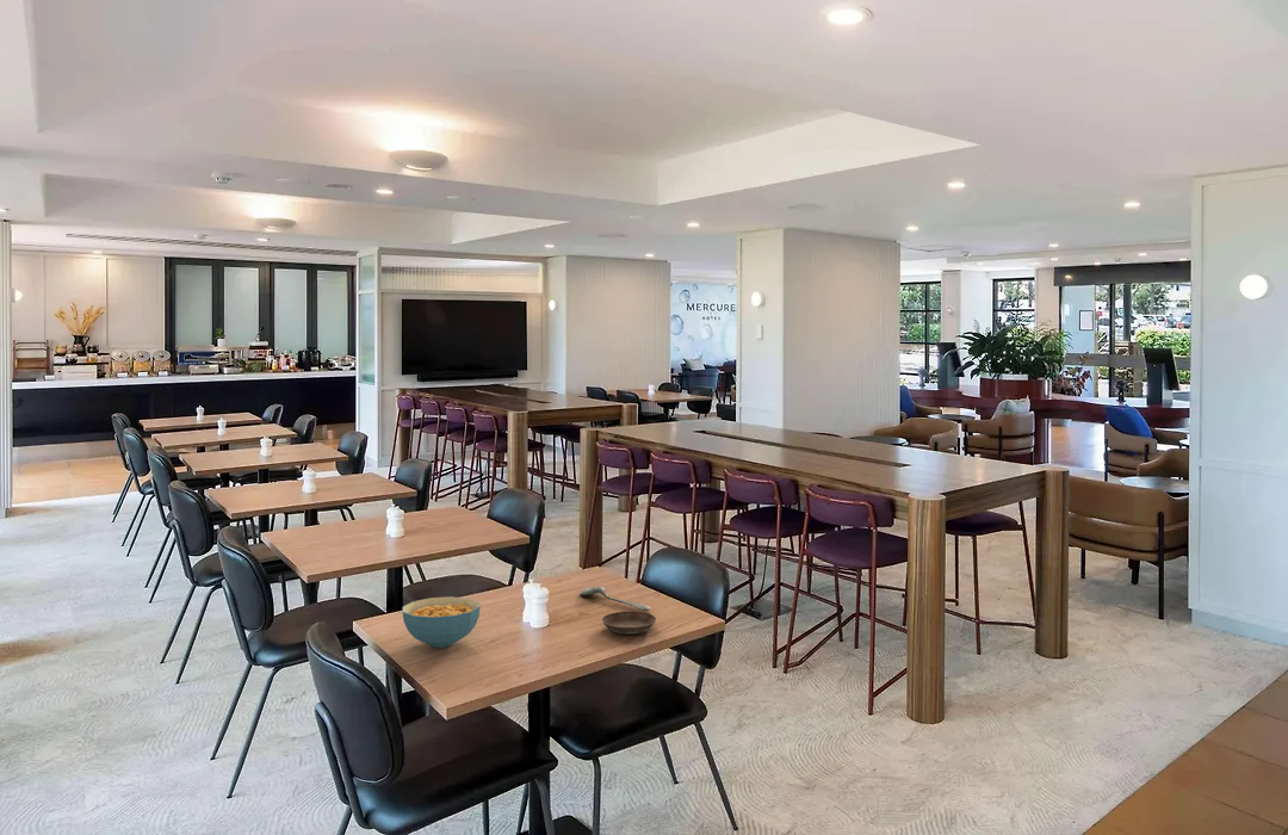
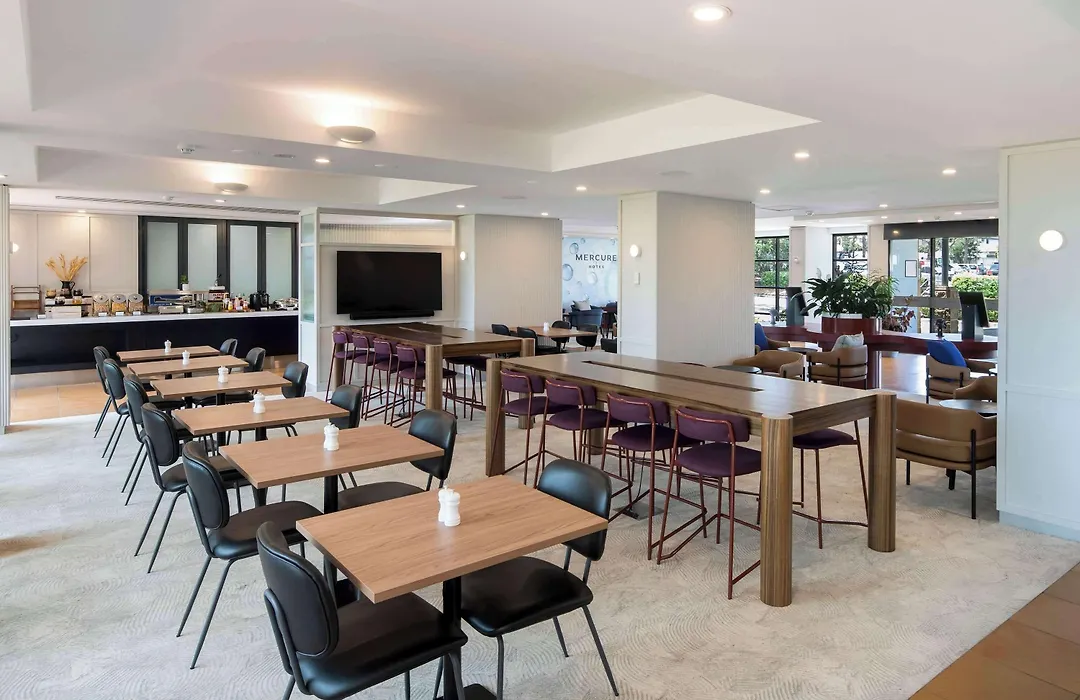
- saucer [601,611,657,636]
- spoon [578,584,651,612]
- cereal bowl [401,595,482,649]
